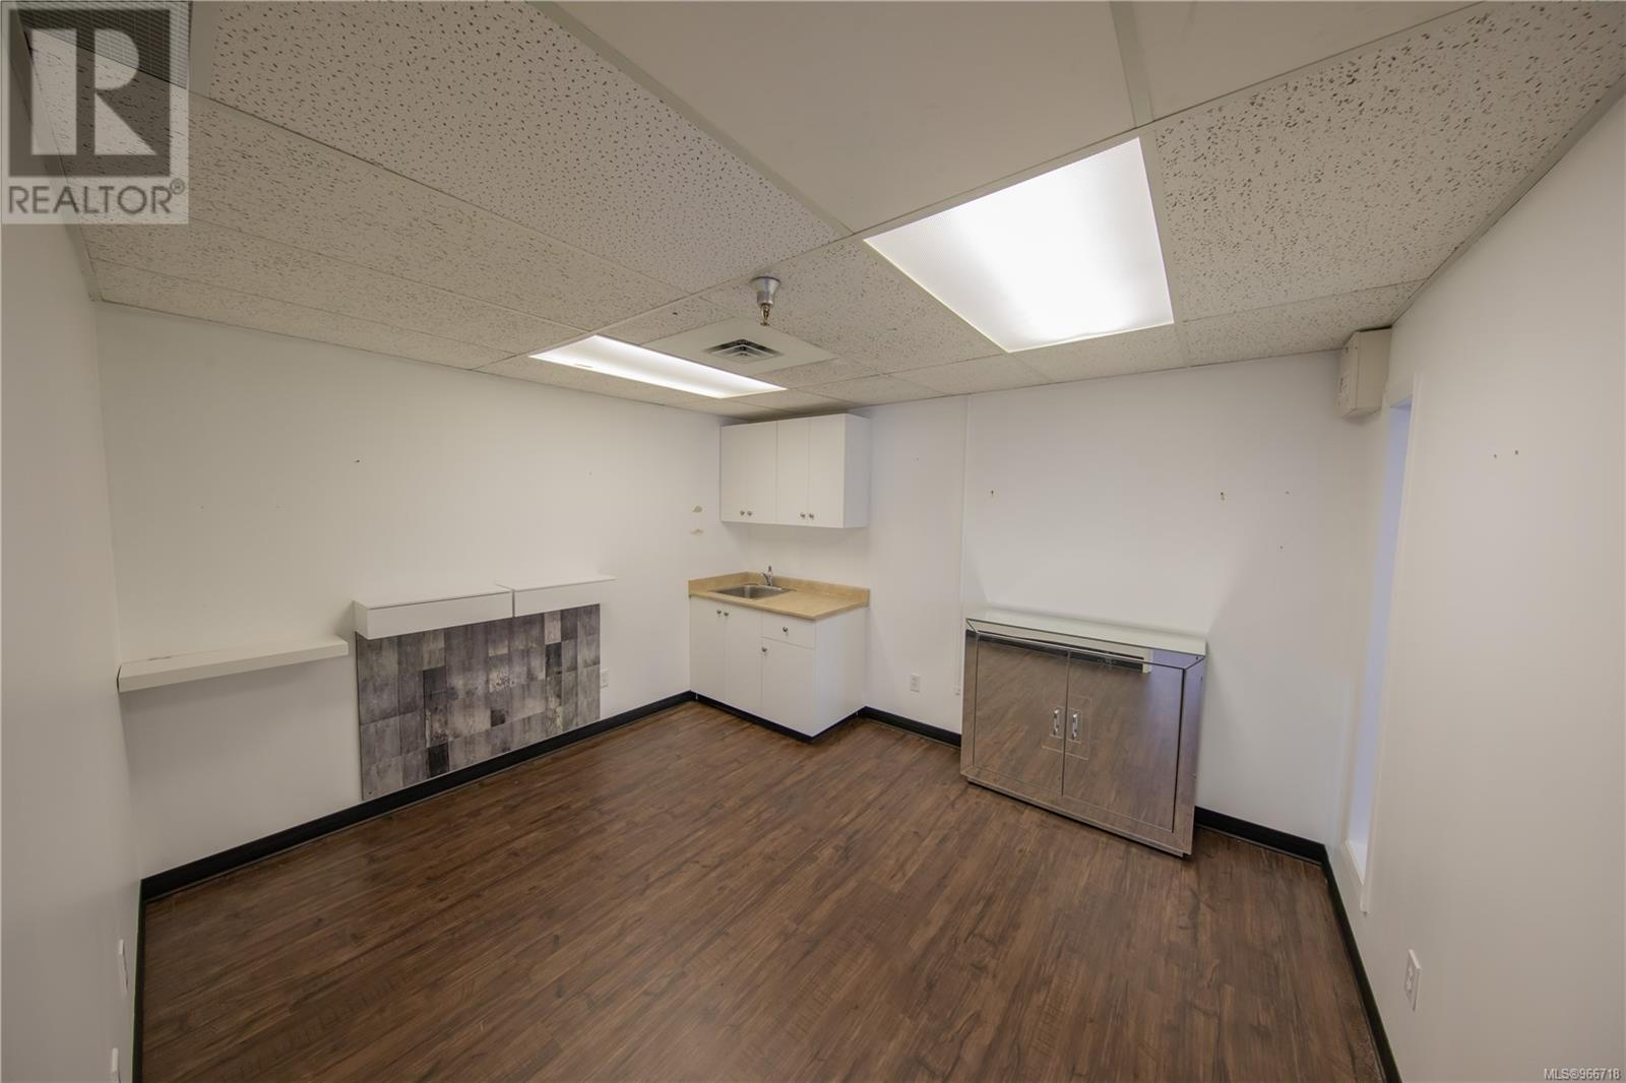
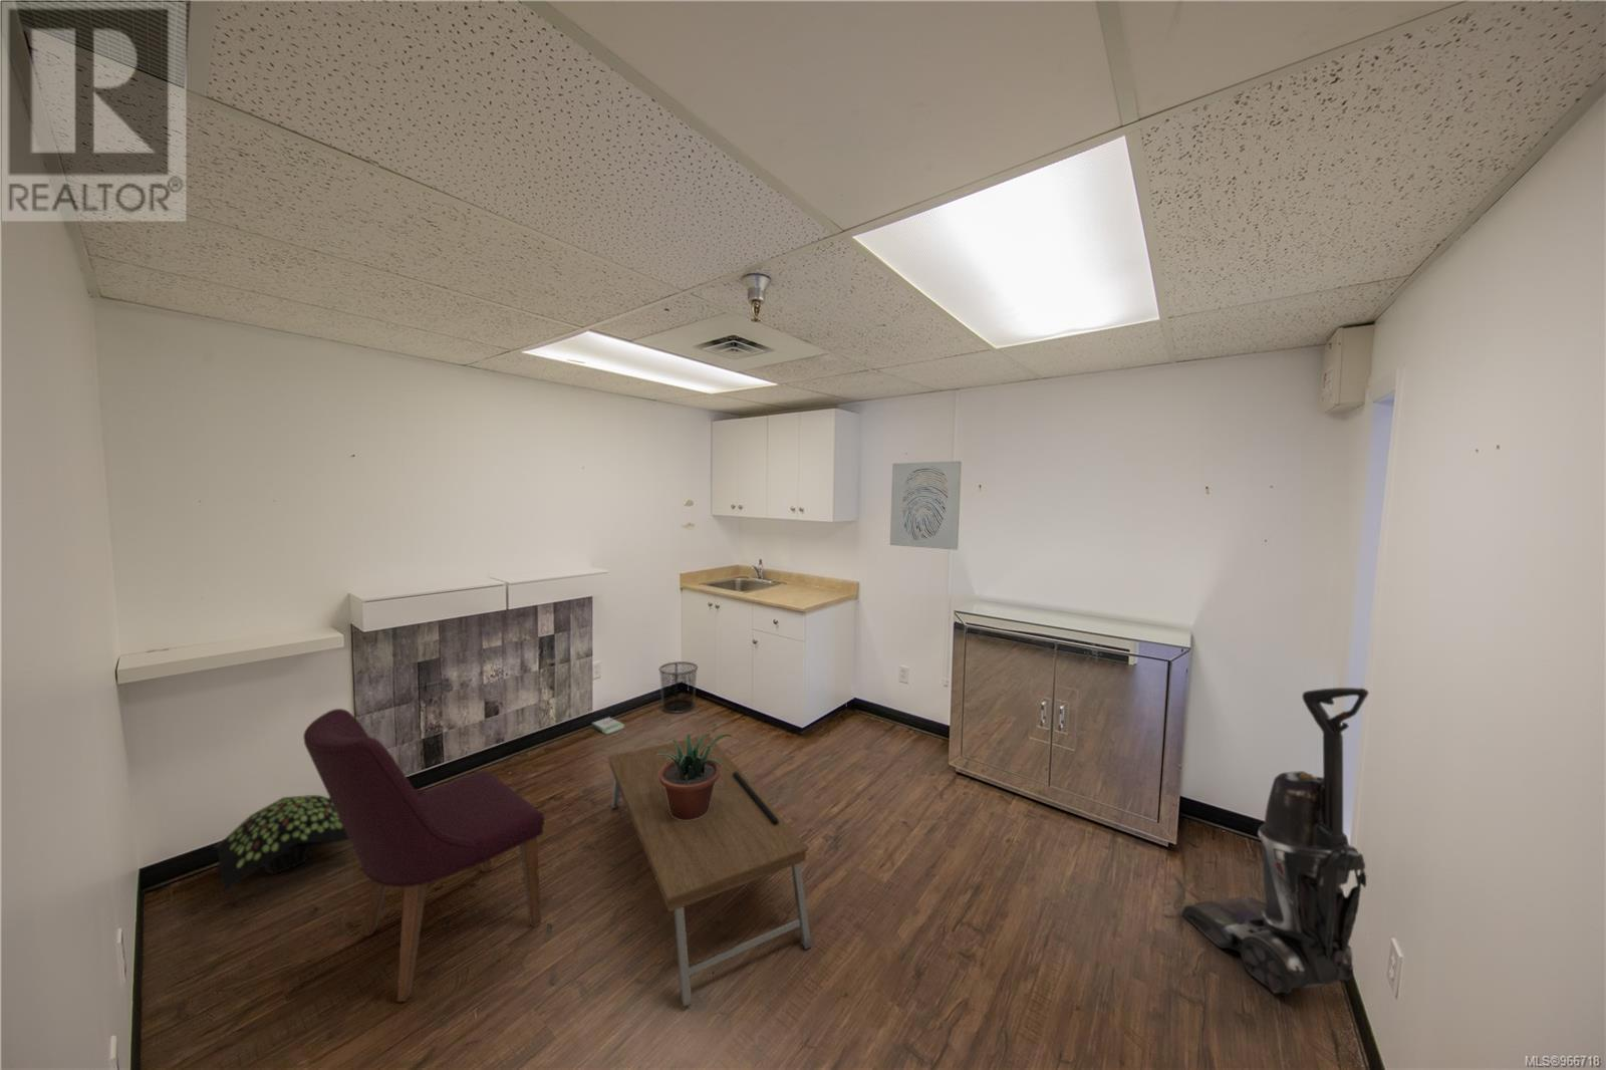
+ box [590,715,626,736]
+ chair [302,708,544,1003]
+ coffee table [608,734,813,1008]
+ umbrella [211,794,350,892]
+ wall art [890,460,962,551]
+ potted plant [658,733,733,820]
+ vacuum cleaner [1181,687,1370,995]
+ trash can [658,660,699,714]
